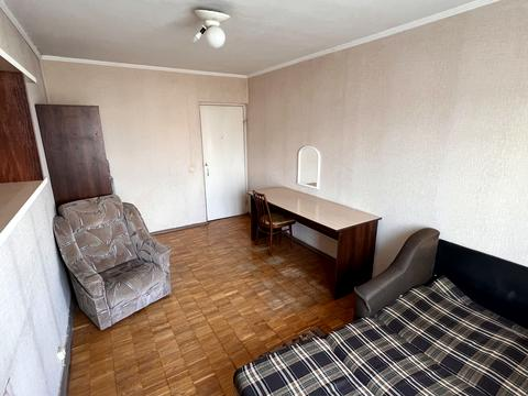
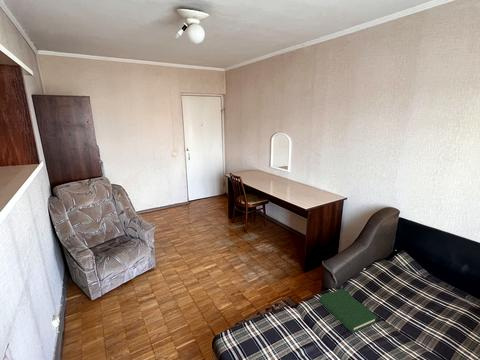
+ hardback book [318,288,378,334]
